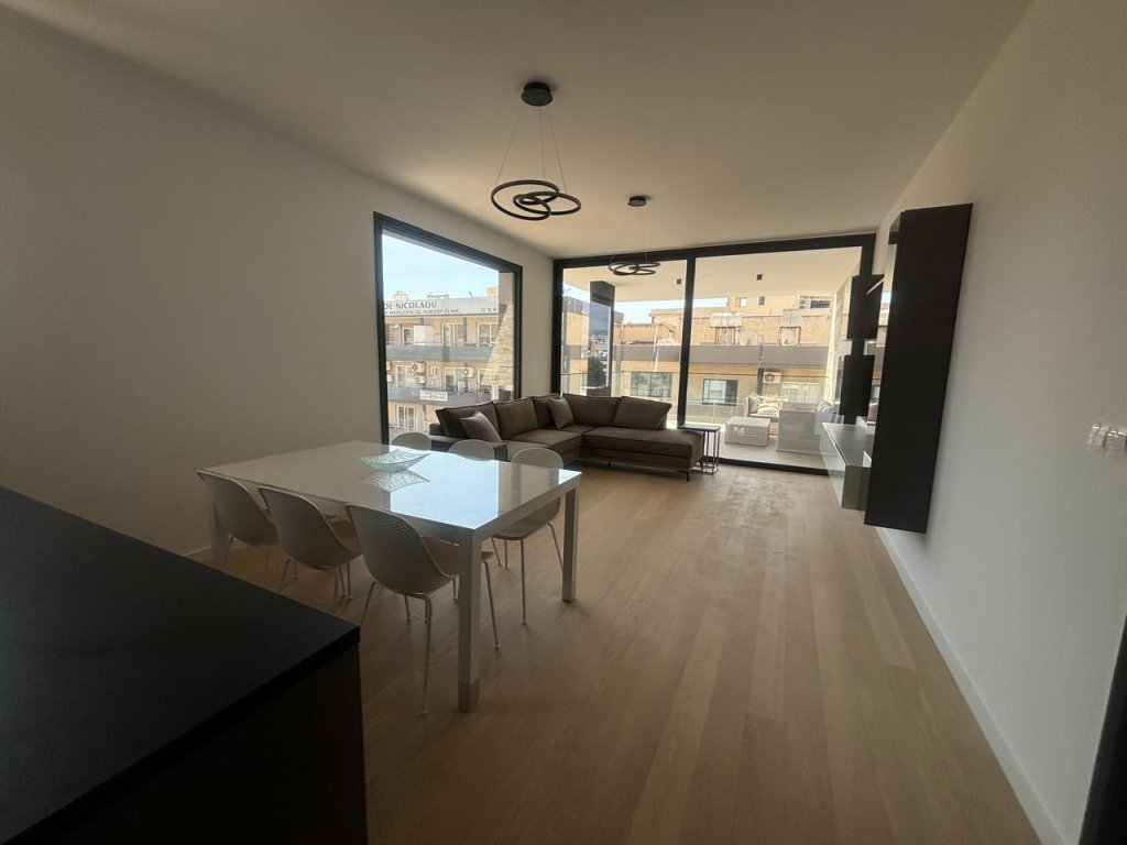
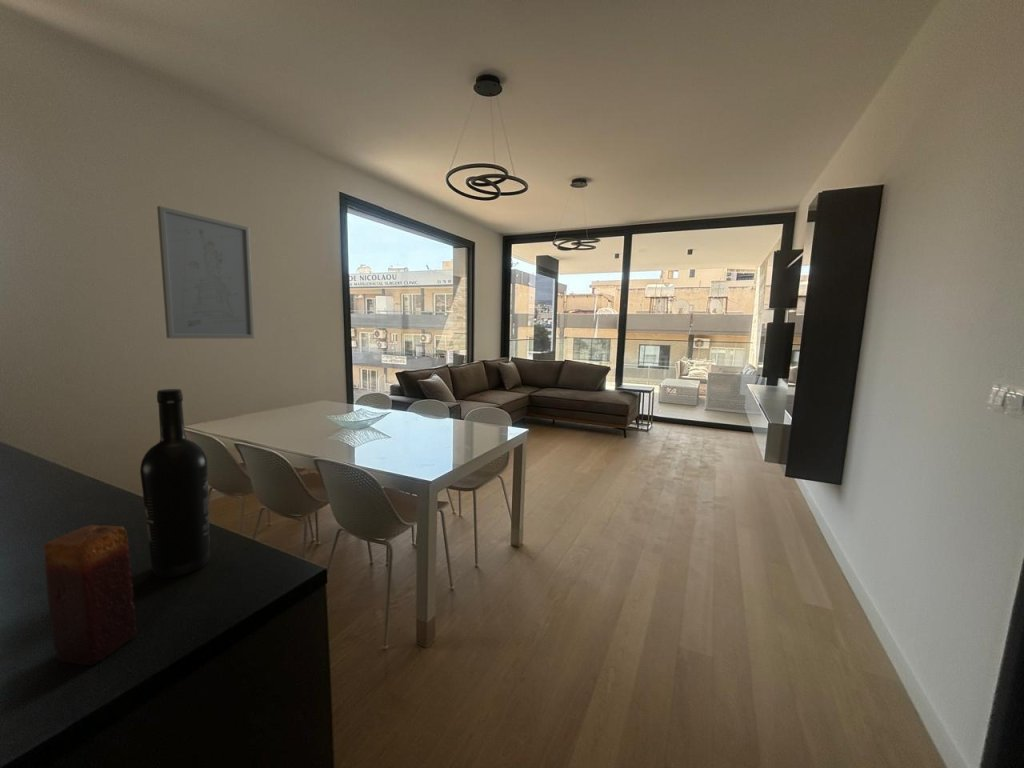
+ candle [42,524,138,666]
+ wall art [156,205,255,339]
+ wine bottle [139,388,211,579]
